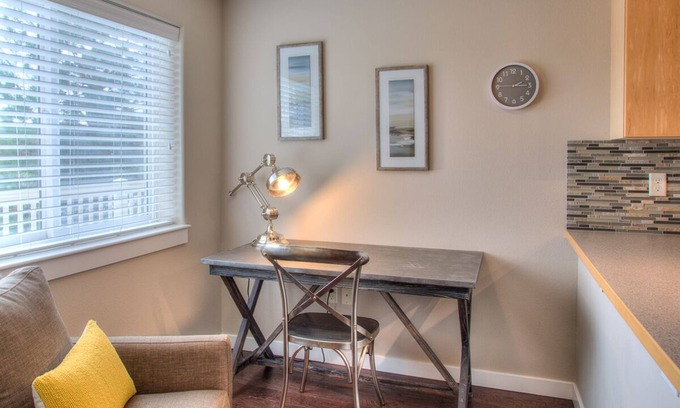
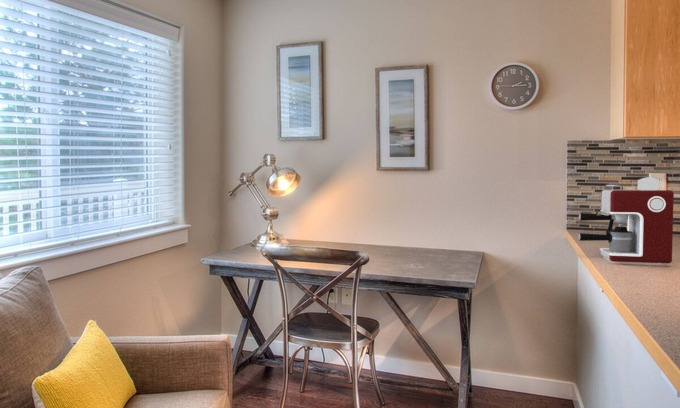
+ coffee maker [578,176,675,265]
